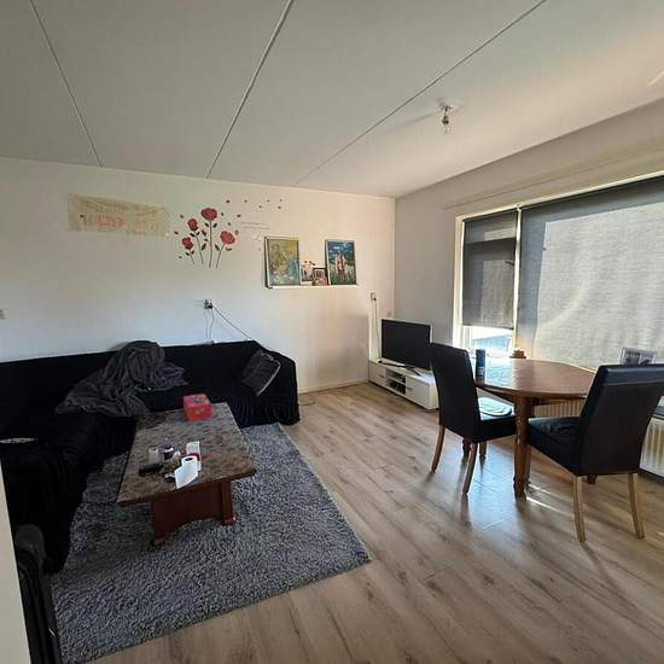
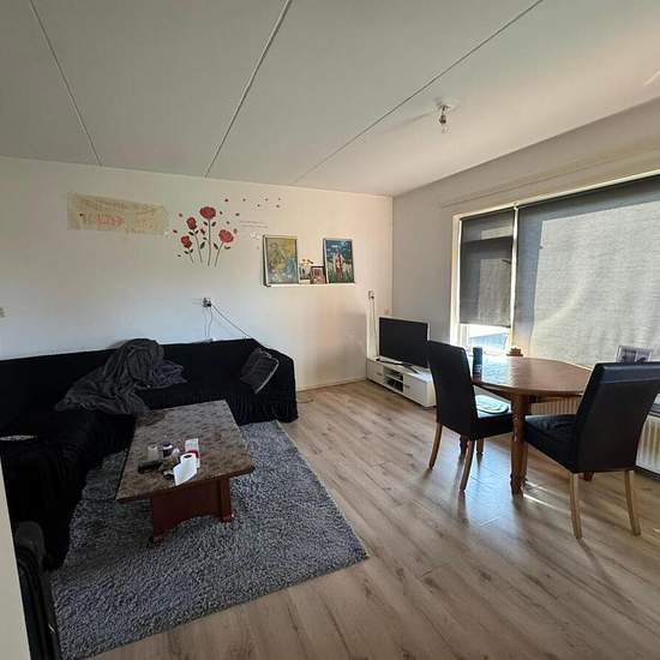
- tissue box [182,392,212,423]
